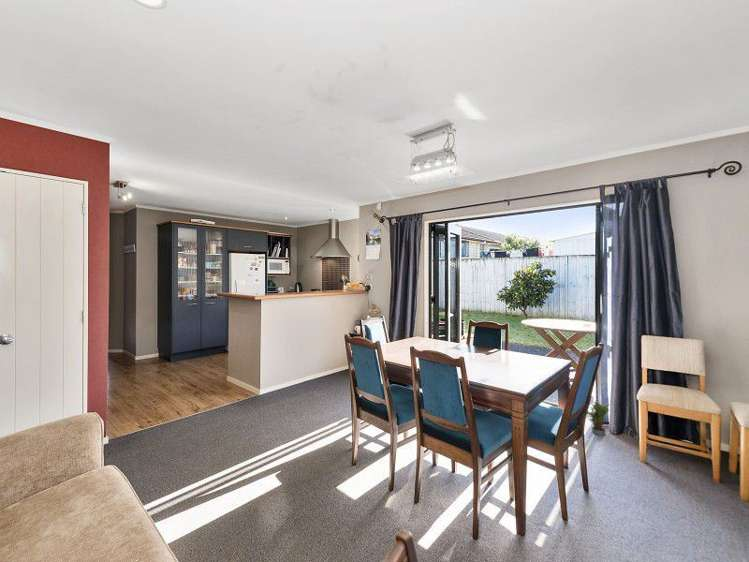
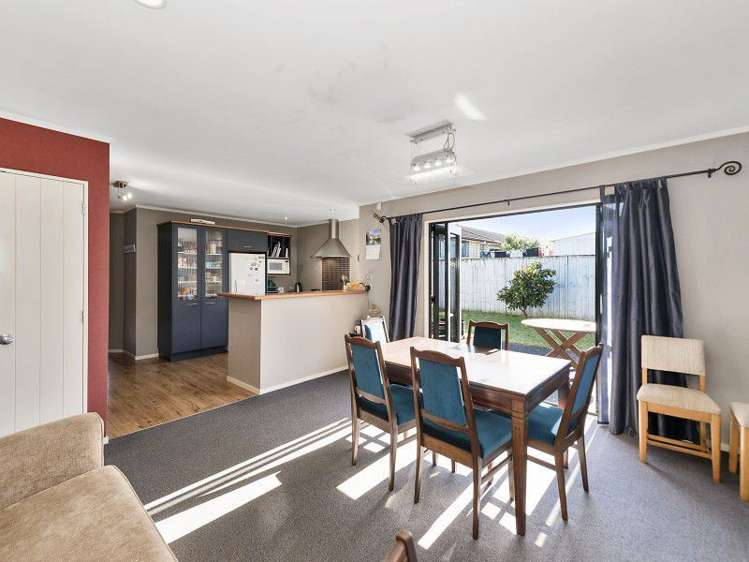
- potted plant [586,400,610,436]
